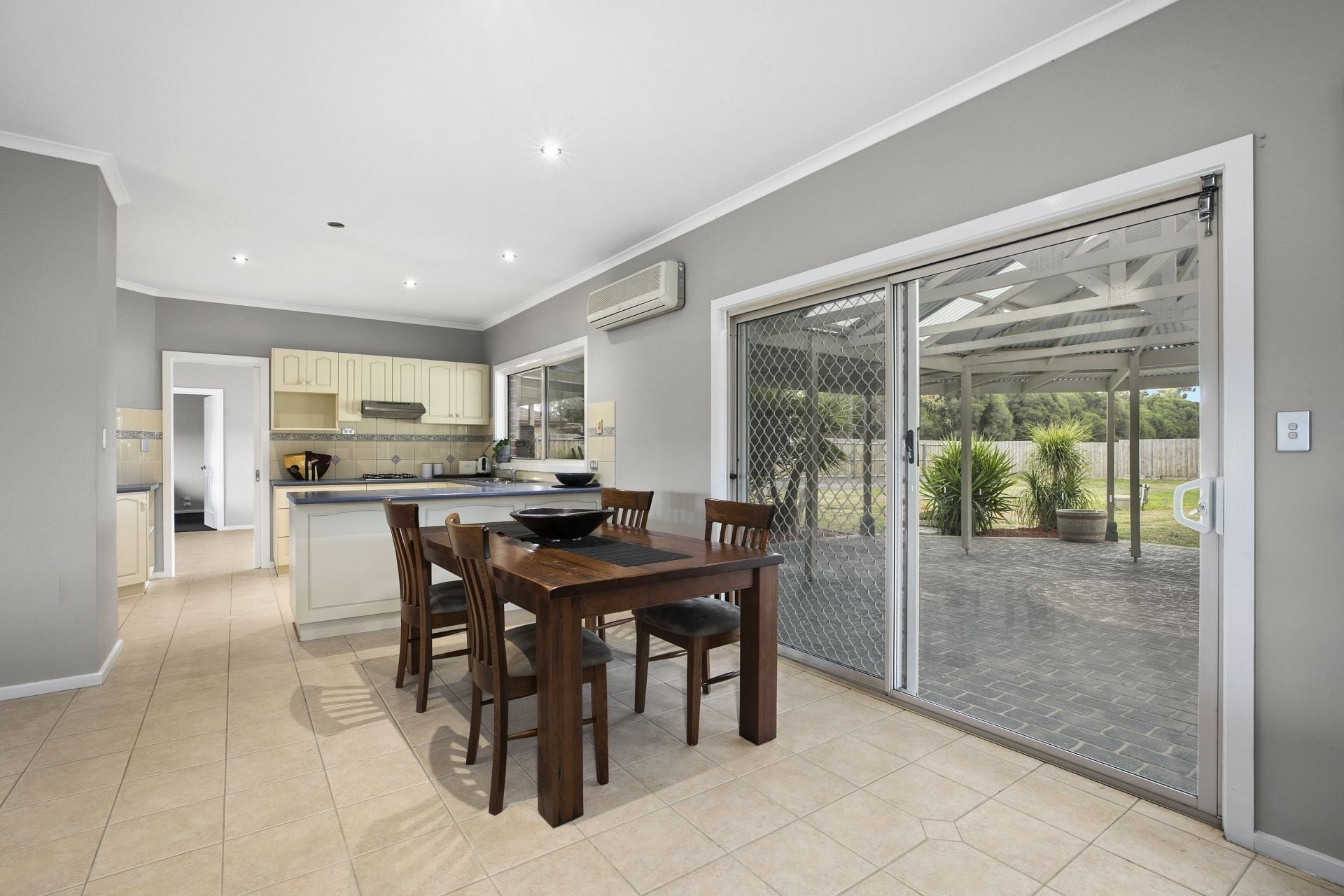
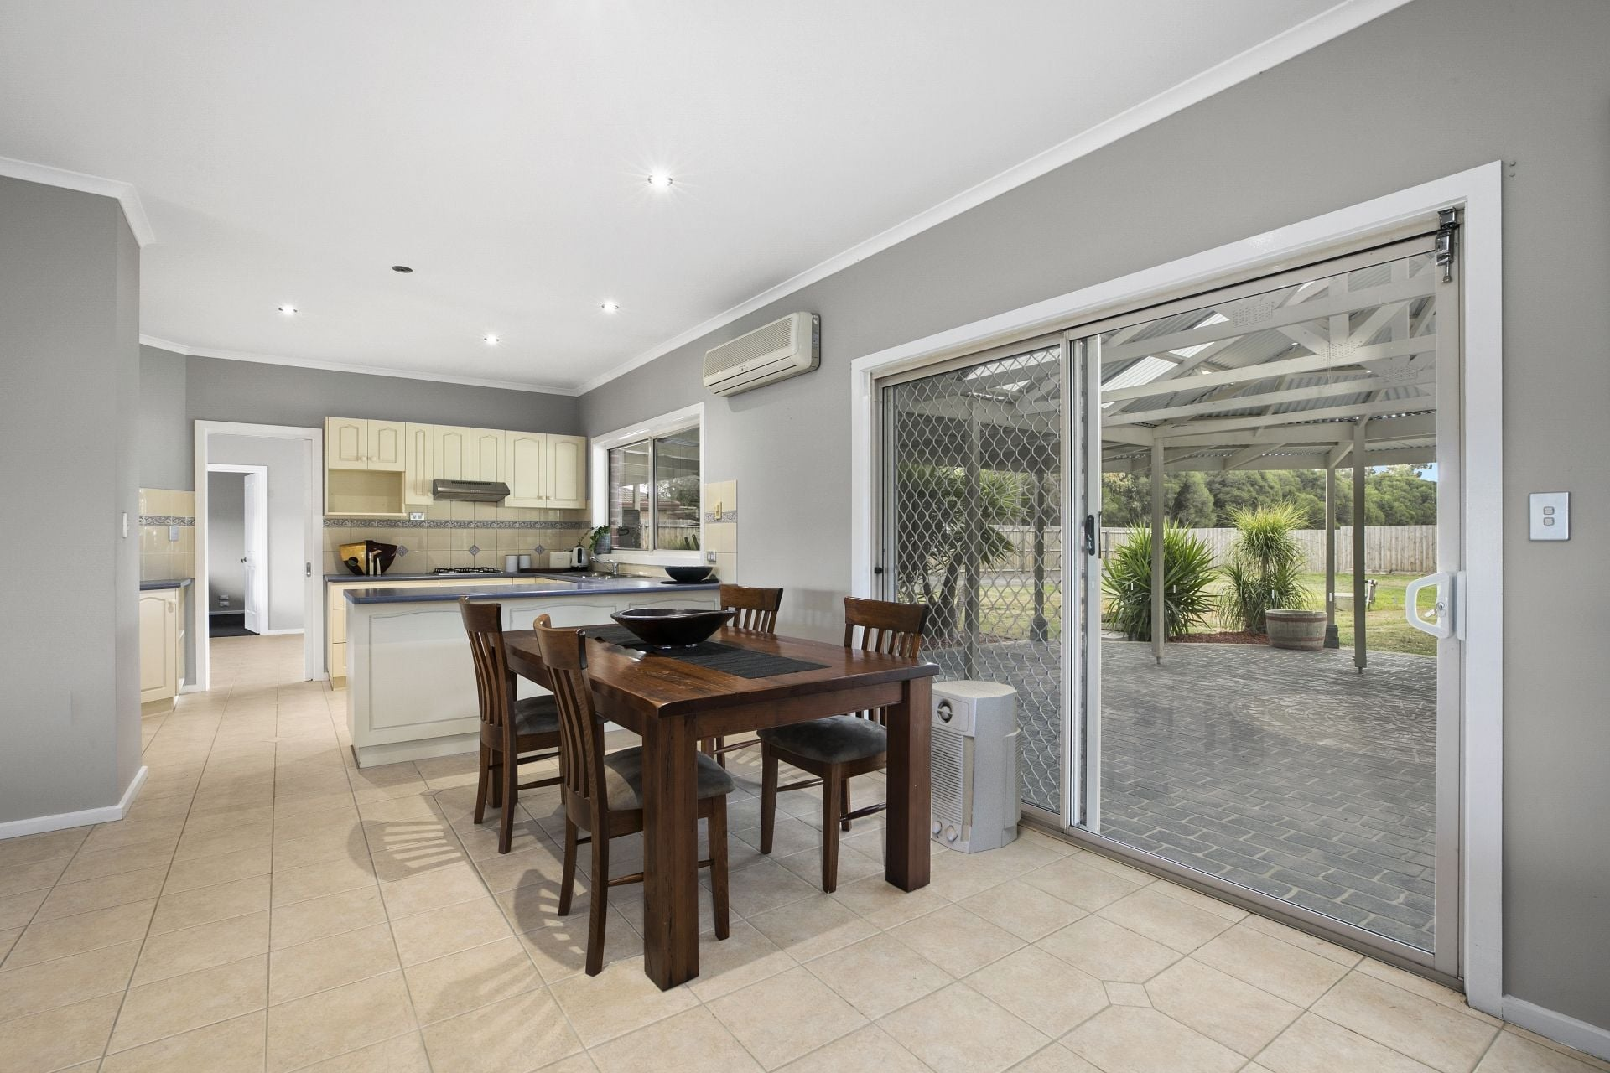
+ air purifier [931,679,1022,854]
